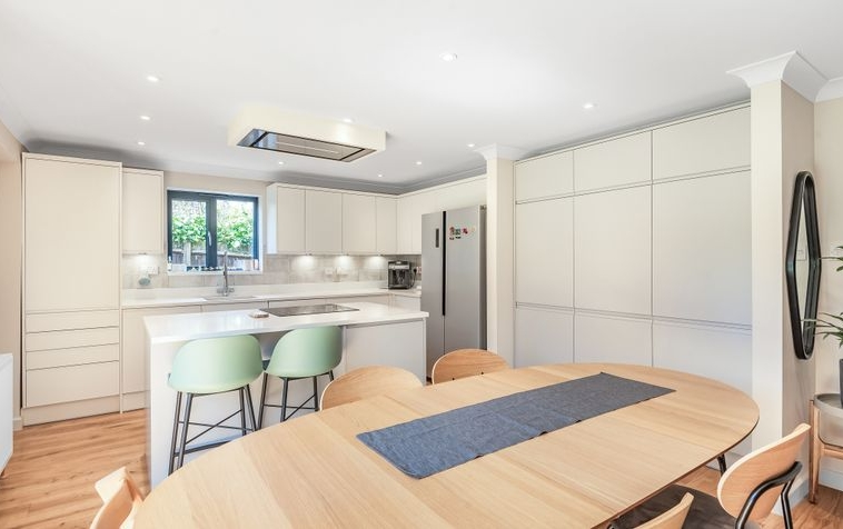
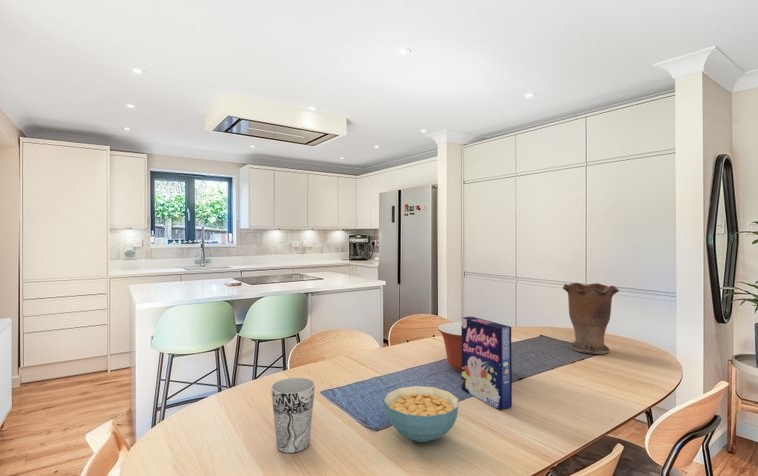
+ vase [562,282,620,355]
+ cereal bowl [383,385,460,443]
+ cereal box [460,316,513,411]
+ mixing bowl [437,321,462,373]
+ cup [270,377,316,454]
